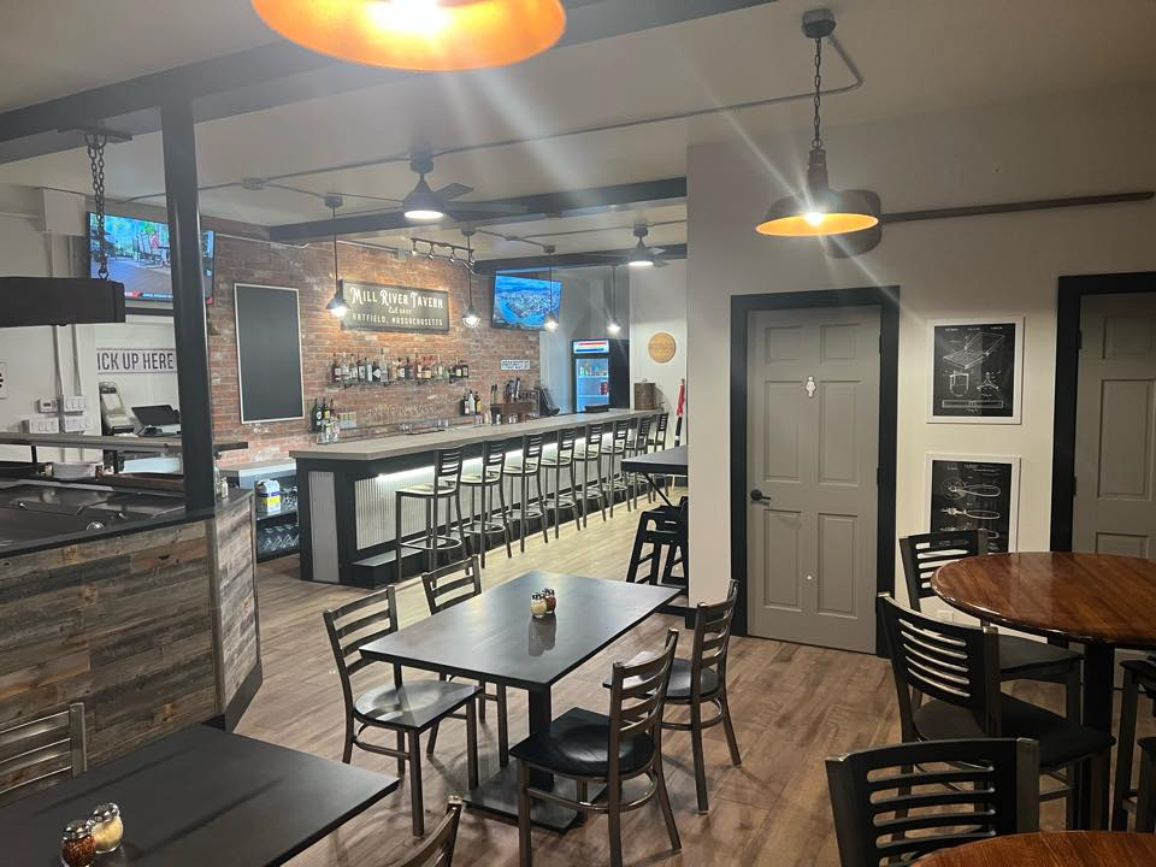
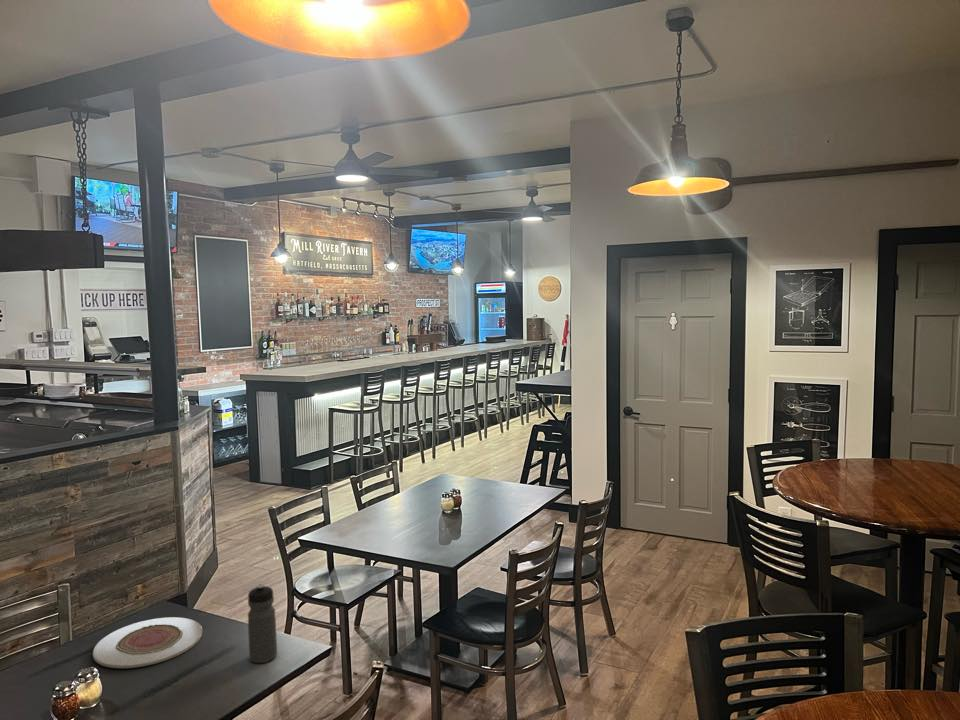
+ water bottle [247,583,278,664]
+ plate [92,616,204,669]
